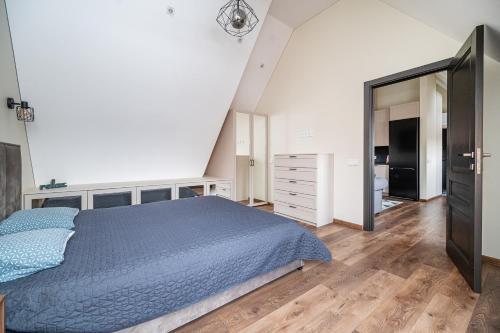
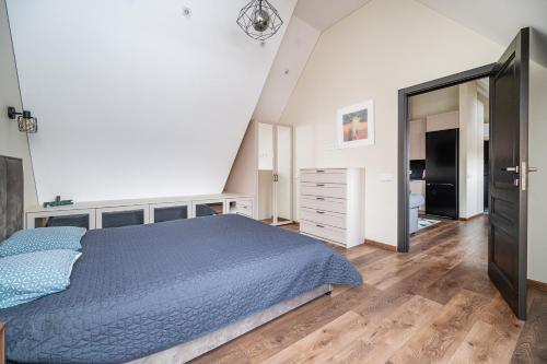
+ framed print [336,98,376,150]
